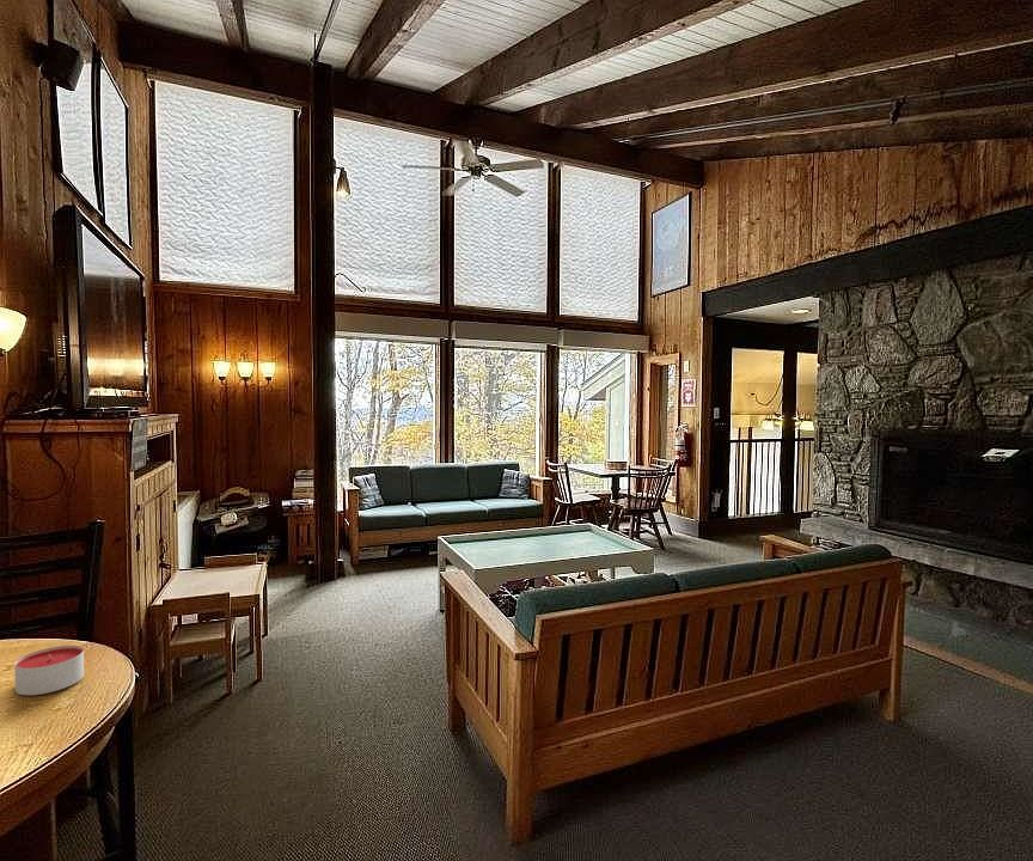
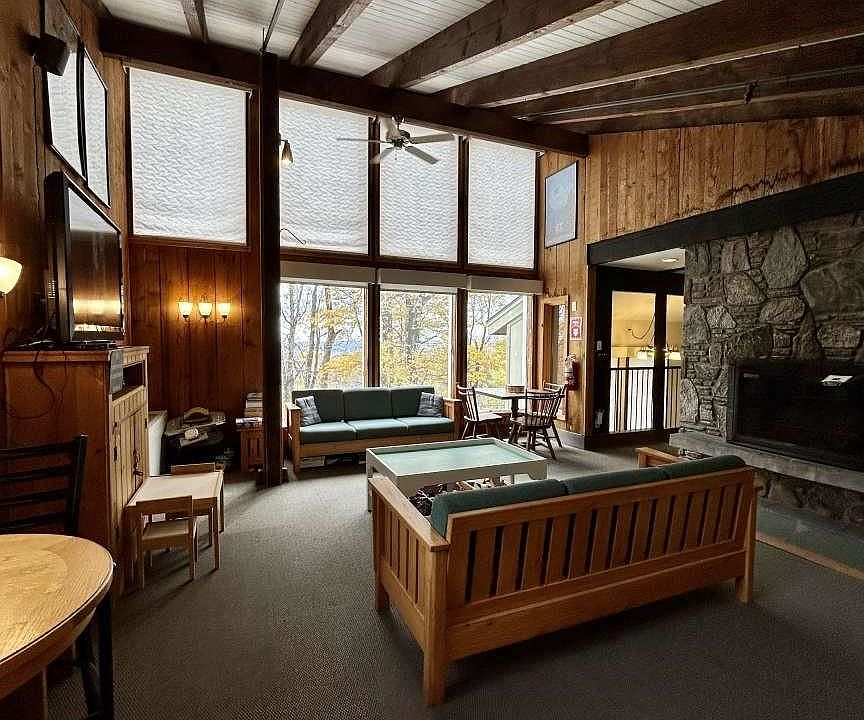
- candle [13,645,85,696]
